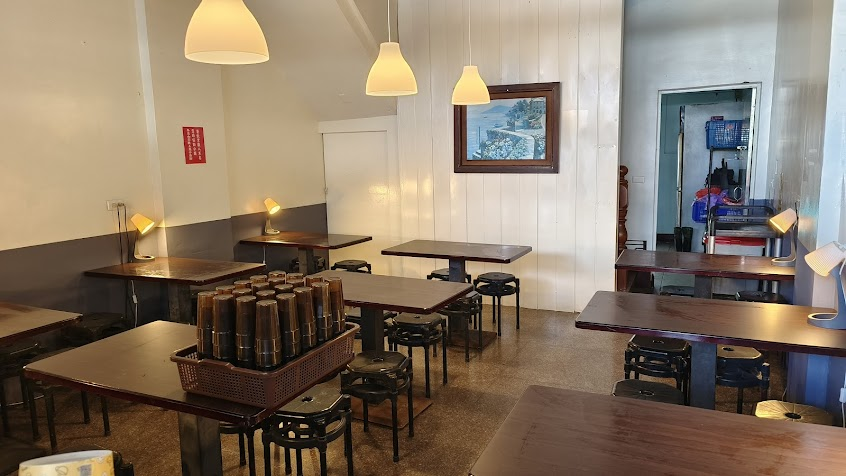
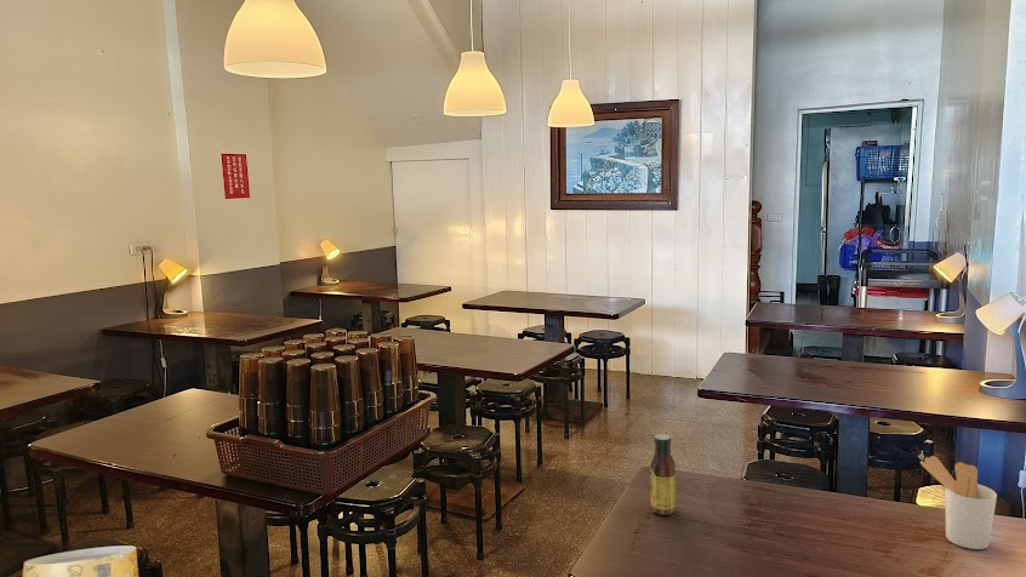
+ sauce bottle [649,433,677,516]
+ utensil holder [919,455,998,550]
